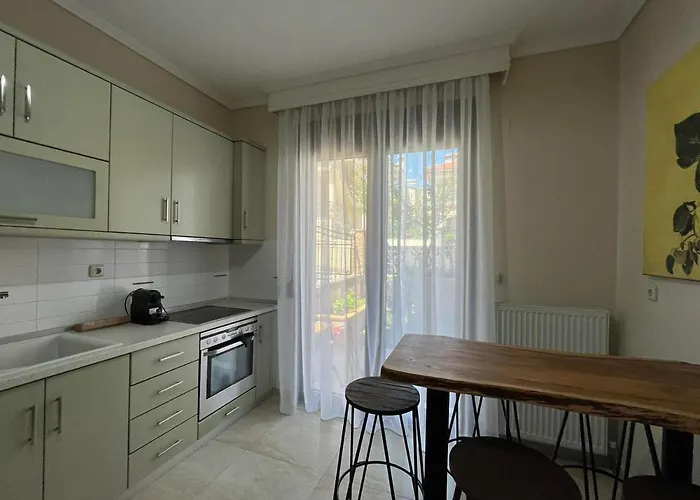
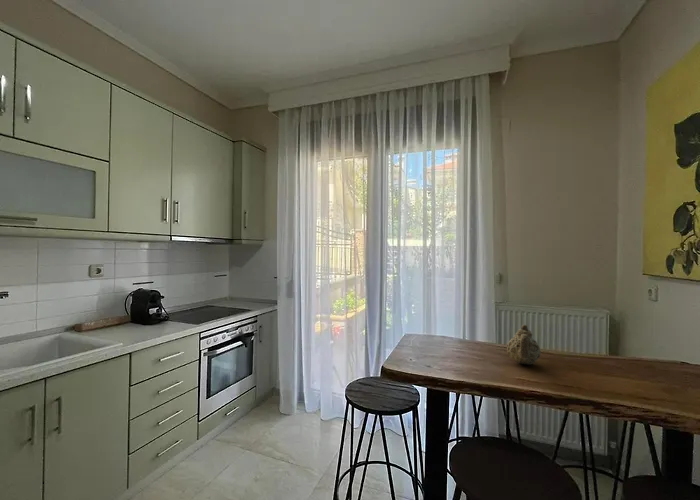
+ teapot [506,324,542,366]
